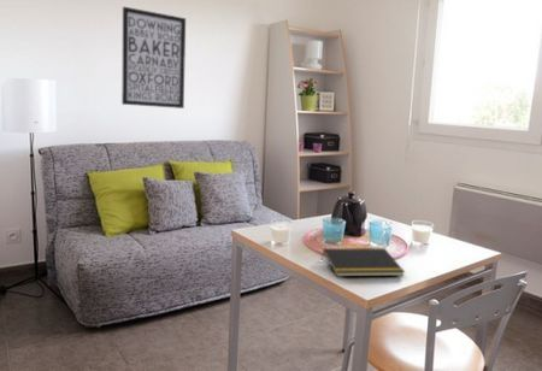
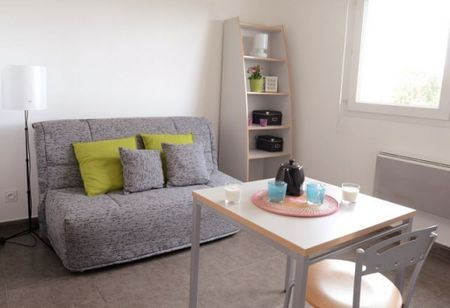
- notepad [320,247,406,278]
- wall art [120,6,187,110]
